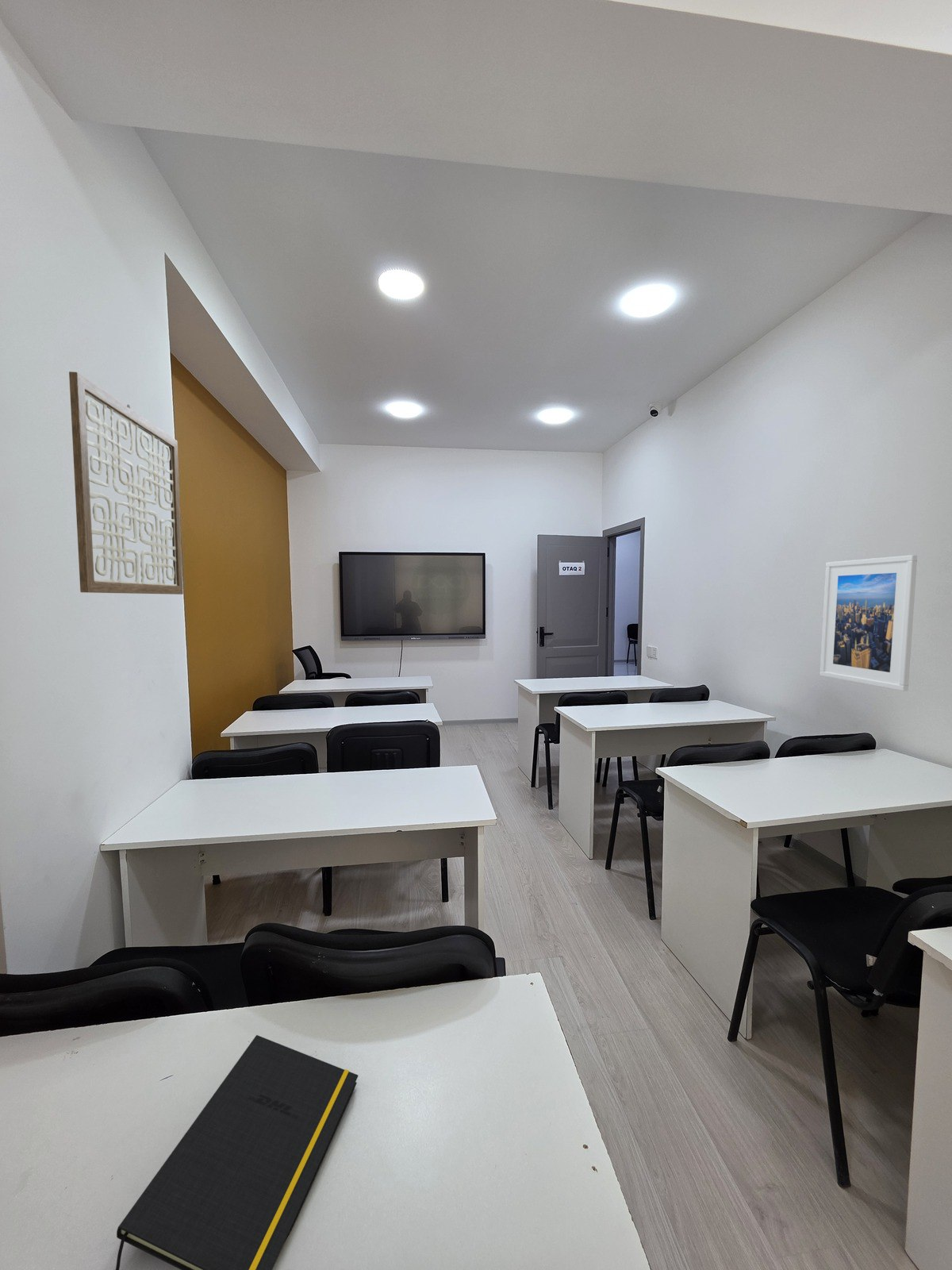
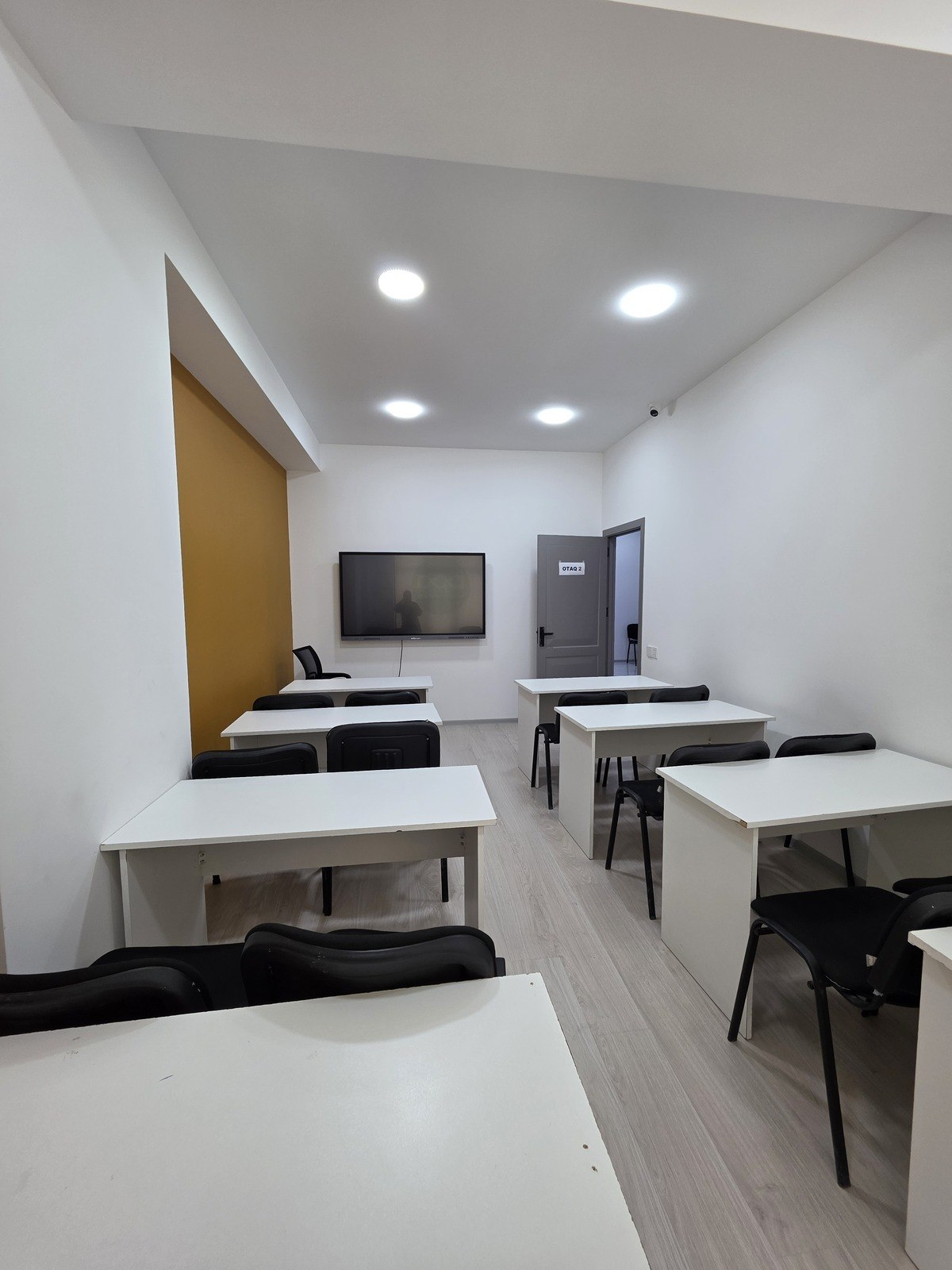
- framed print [820,554,918,692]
- wall art [68,371,184,595]
- notepad [115,1034,359,1270]
